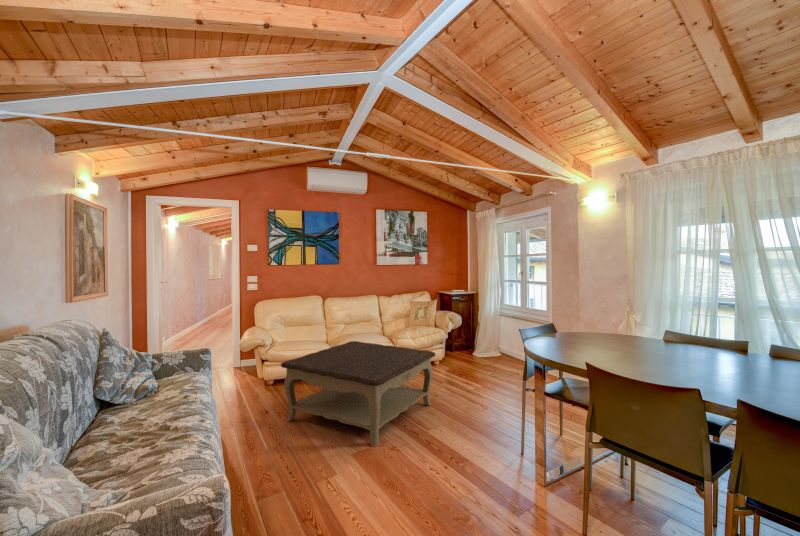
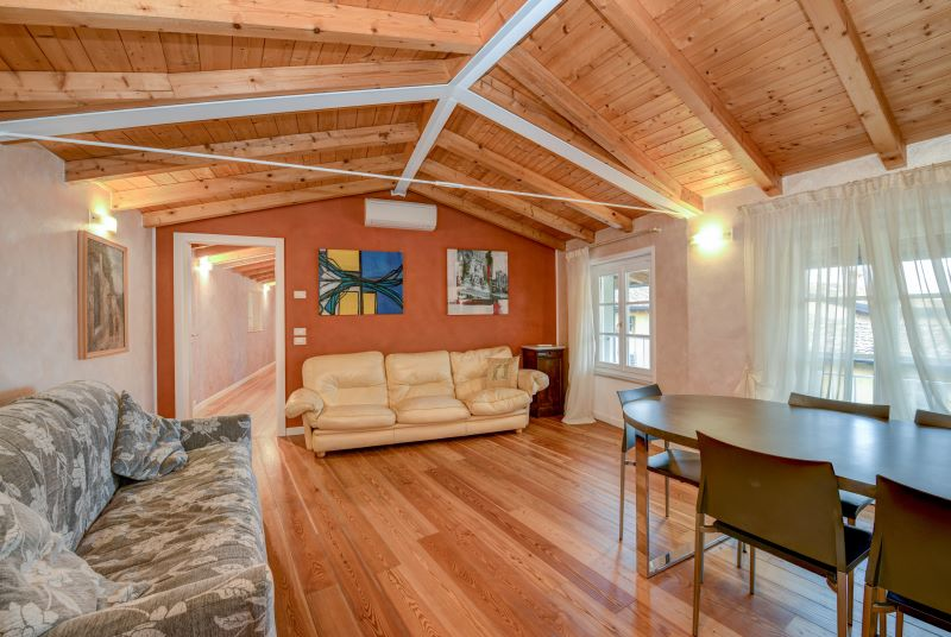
- coffee table [280,340,437,448]
